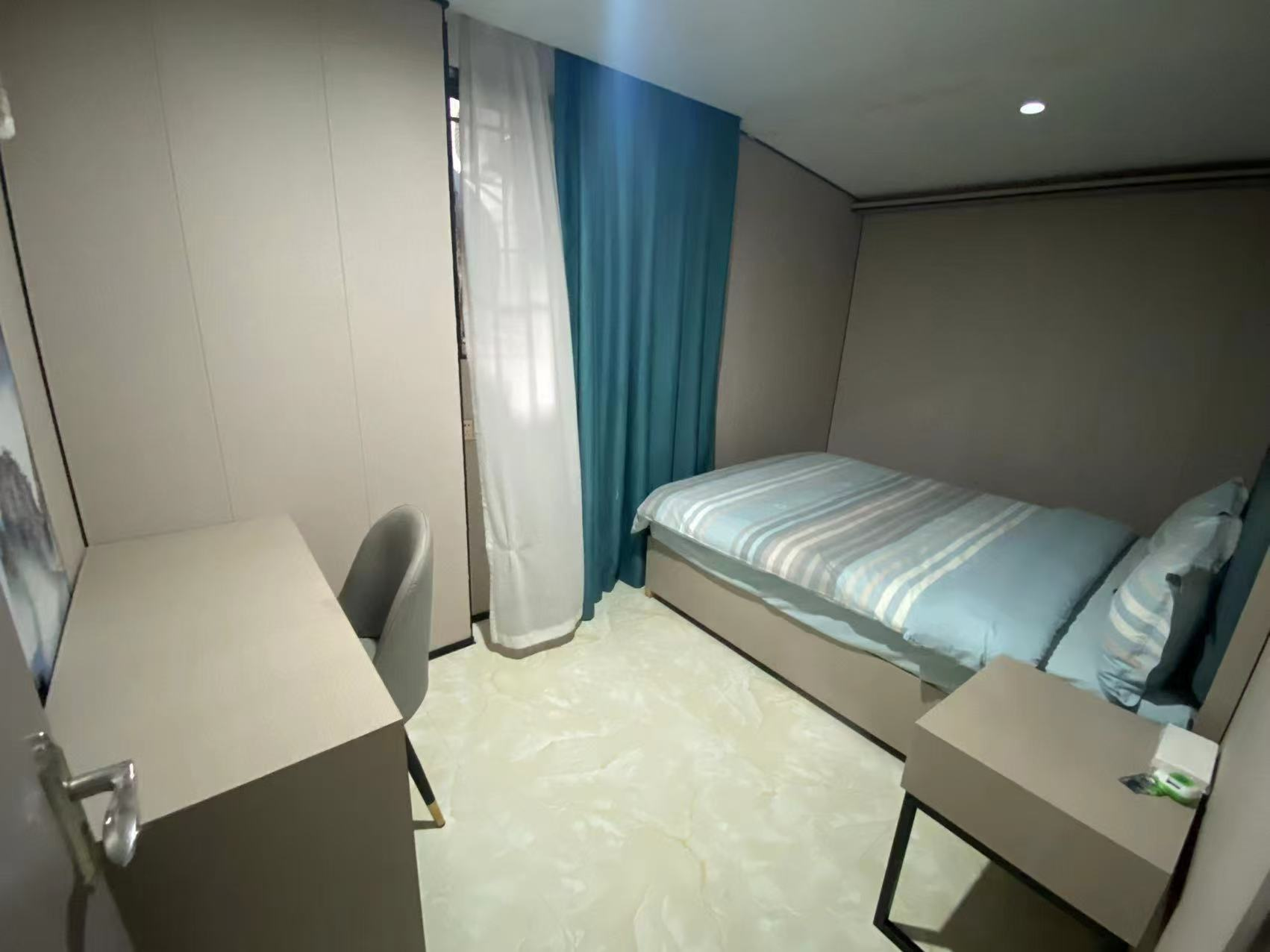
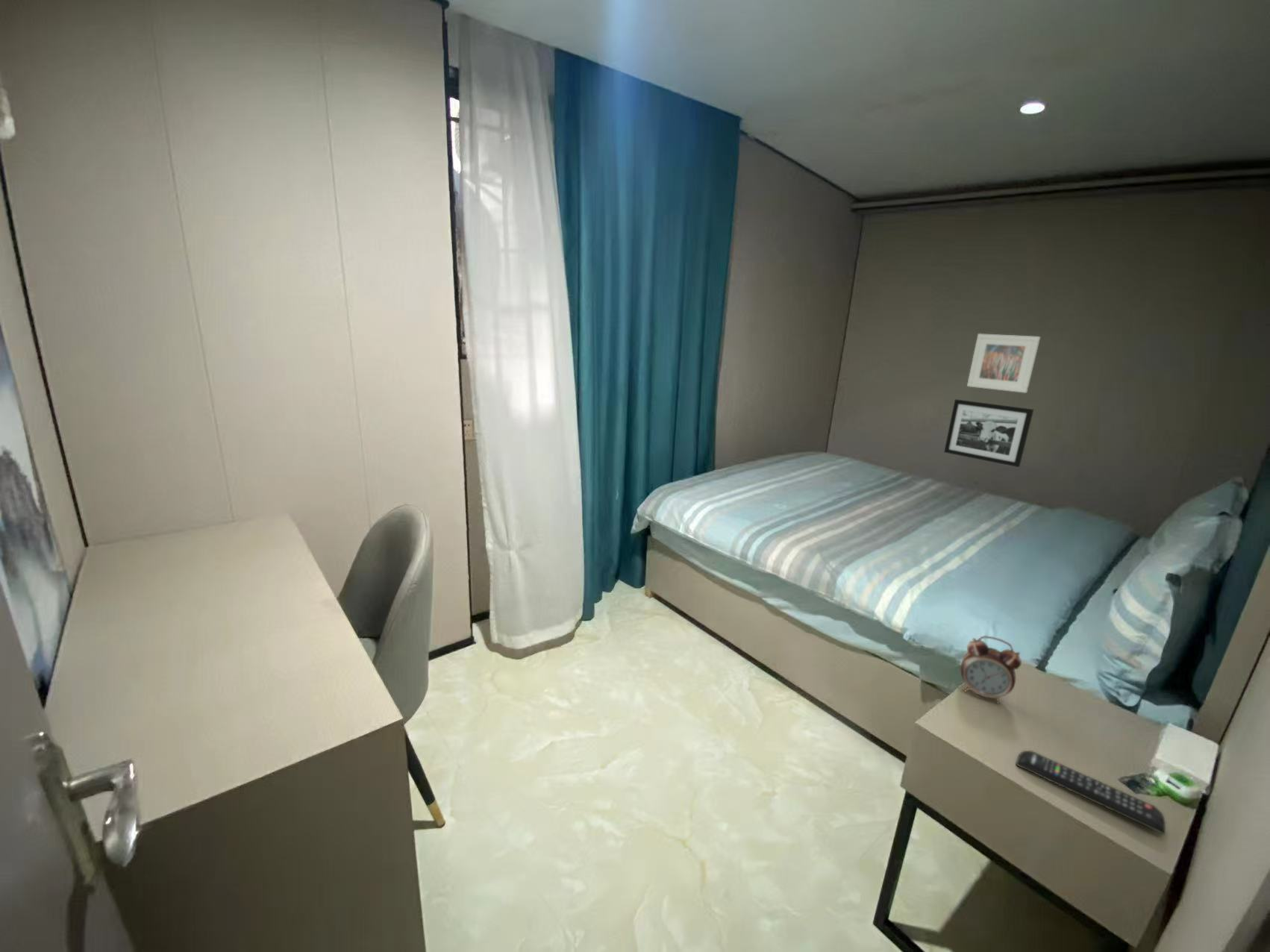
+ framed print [966,333,1041,394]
+ remote control [1016,750,1166,836]
+ alarm clock [960,636,1022,704]
+ picture frame [943,398,1034,468]
